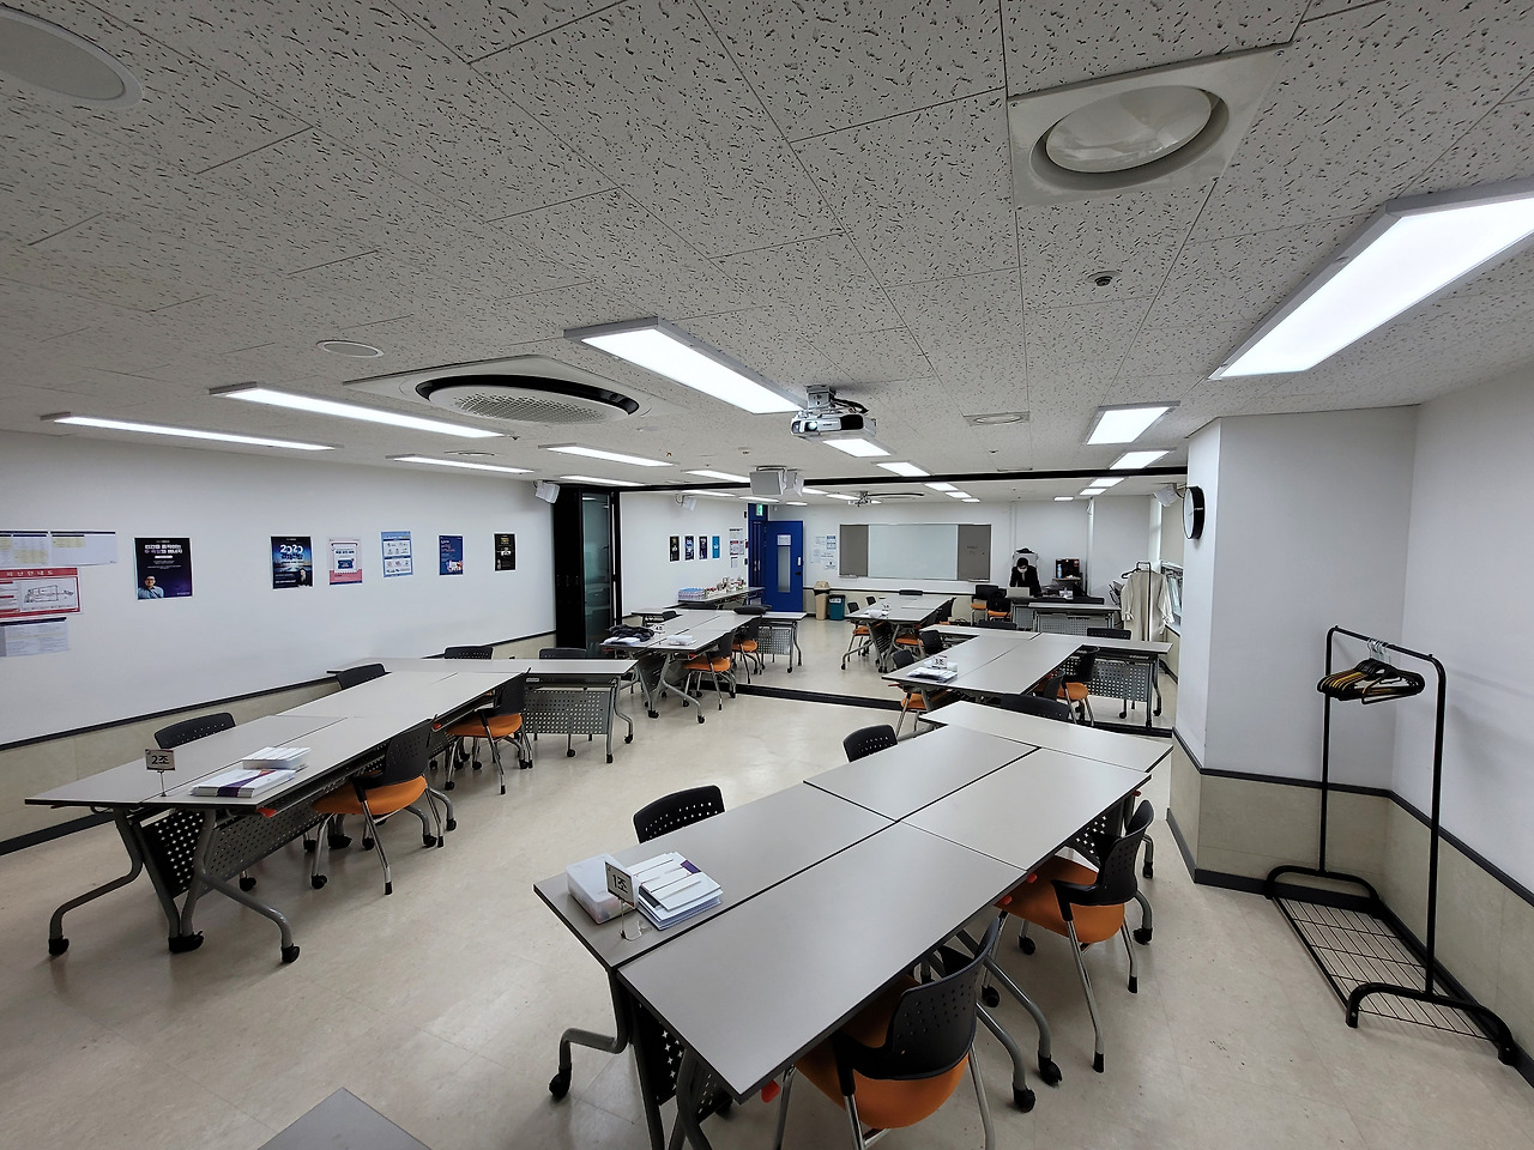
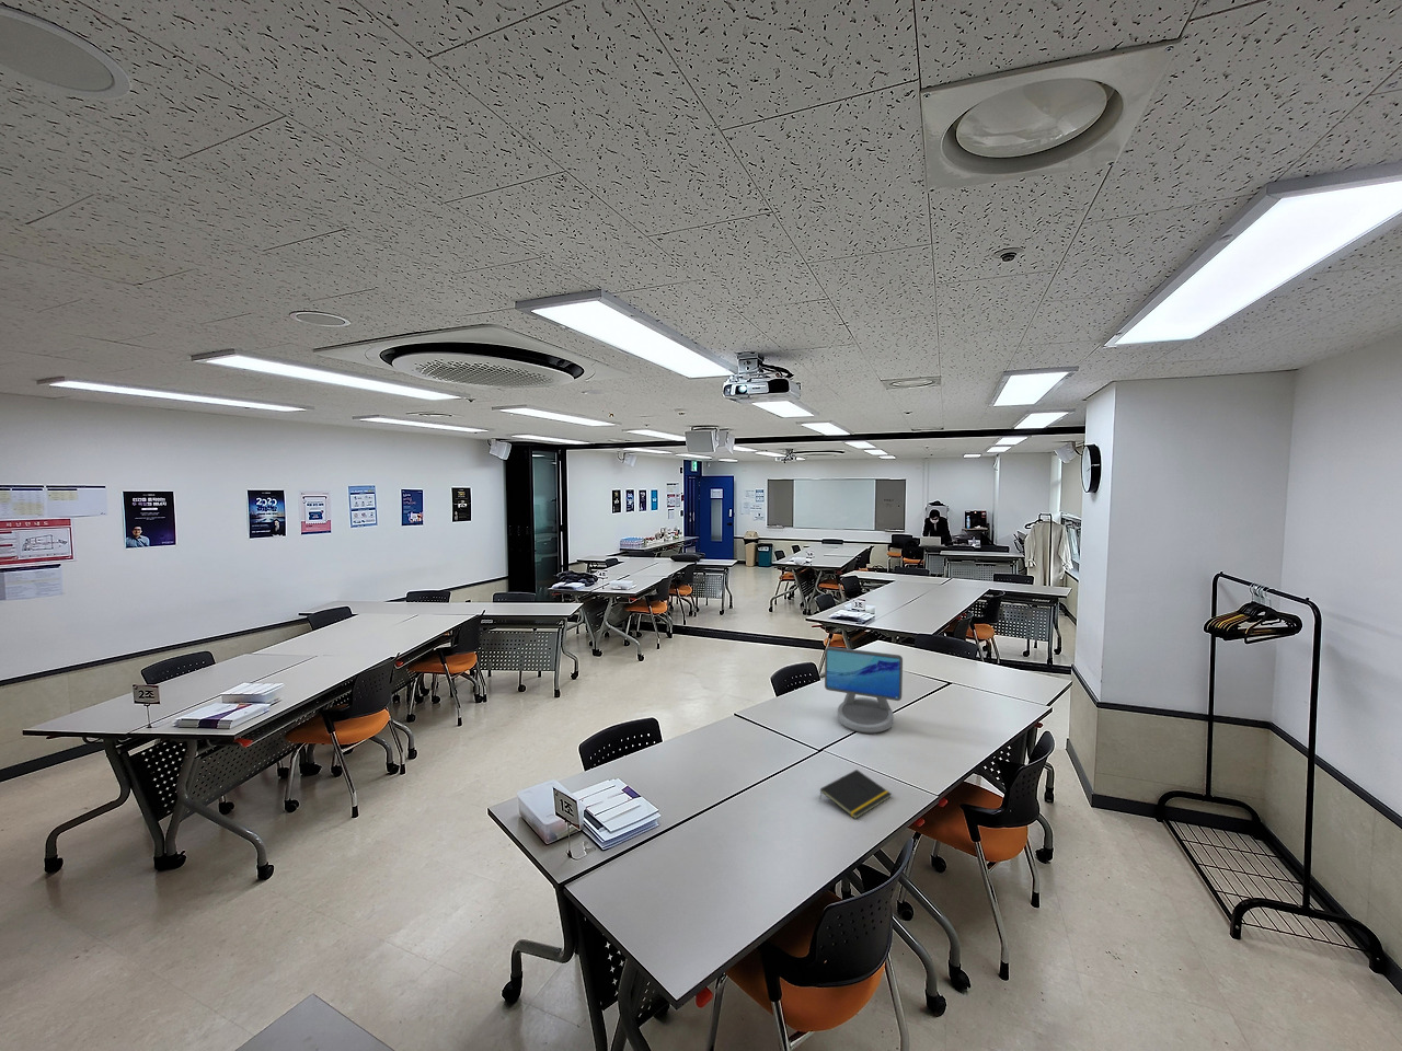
+ notepad [818,768,893,820]
+ computer monitor [824,646,904,734]
